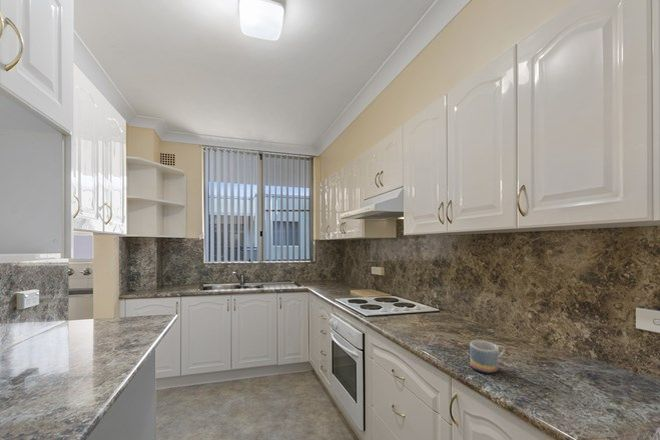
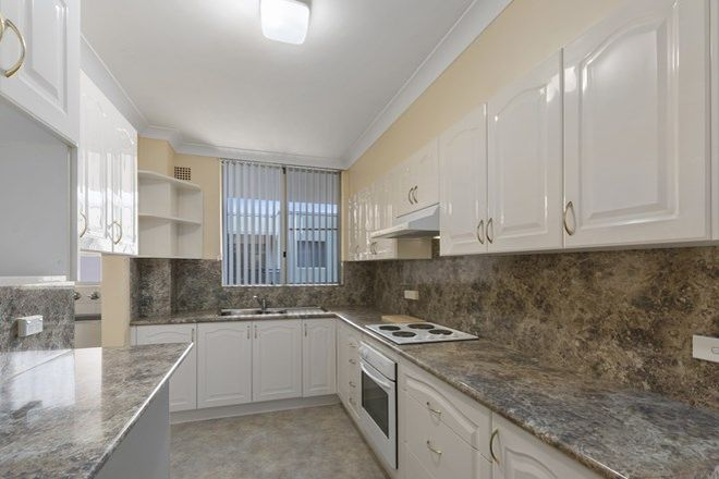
- mug [469,339,506,375]
